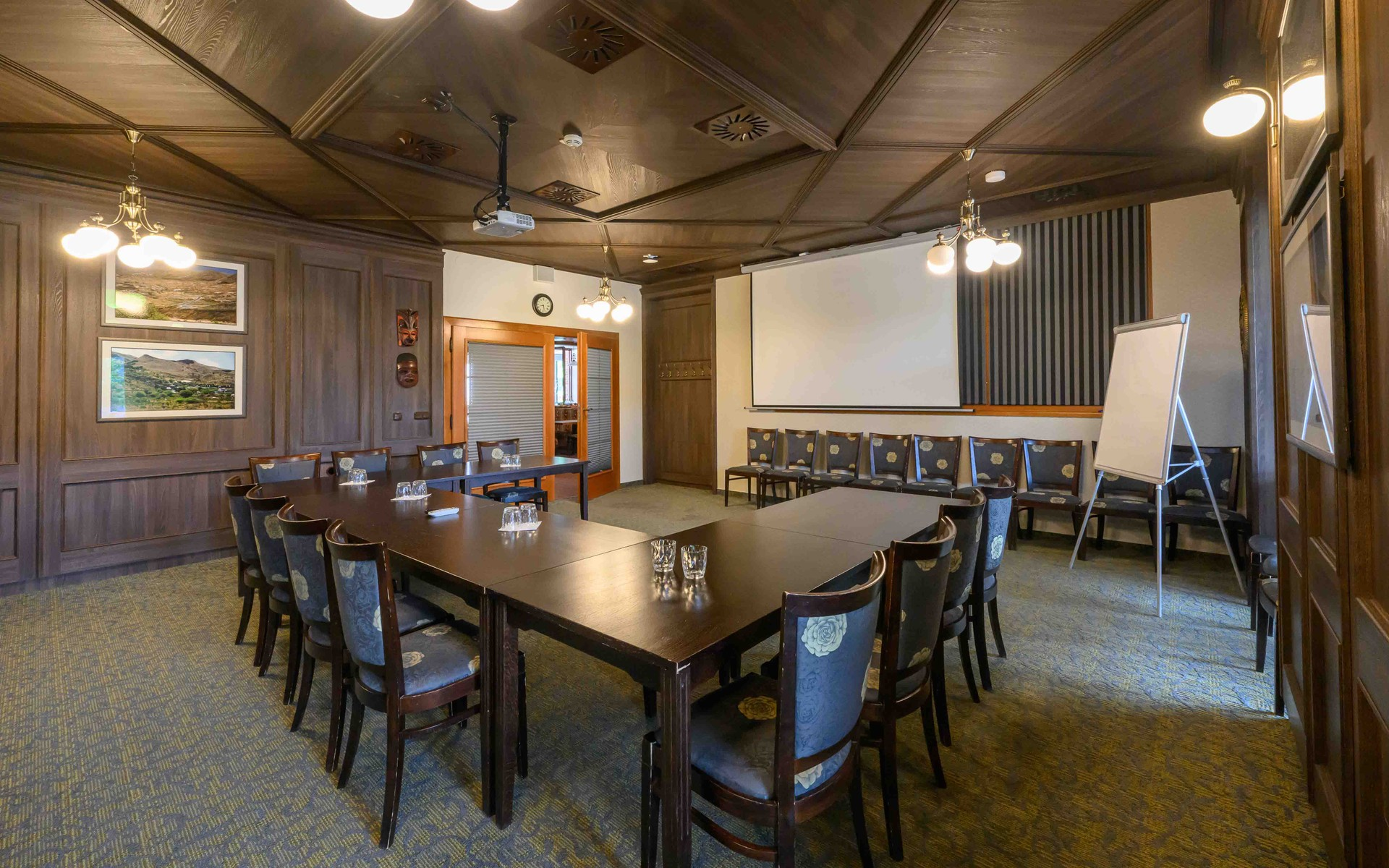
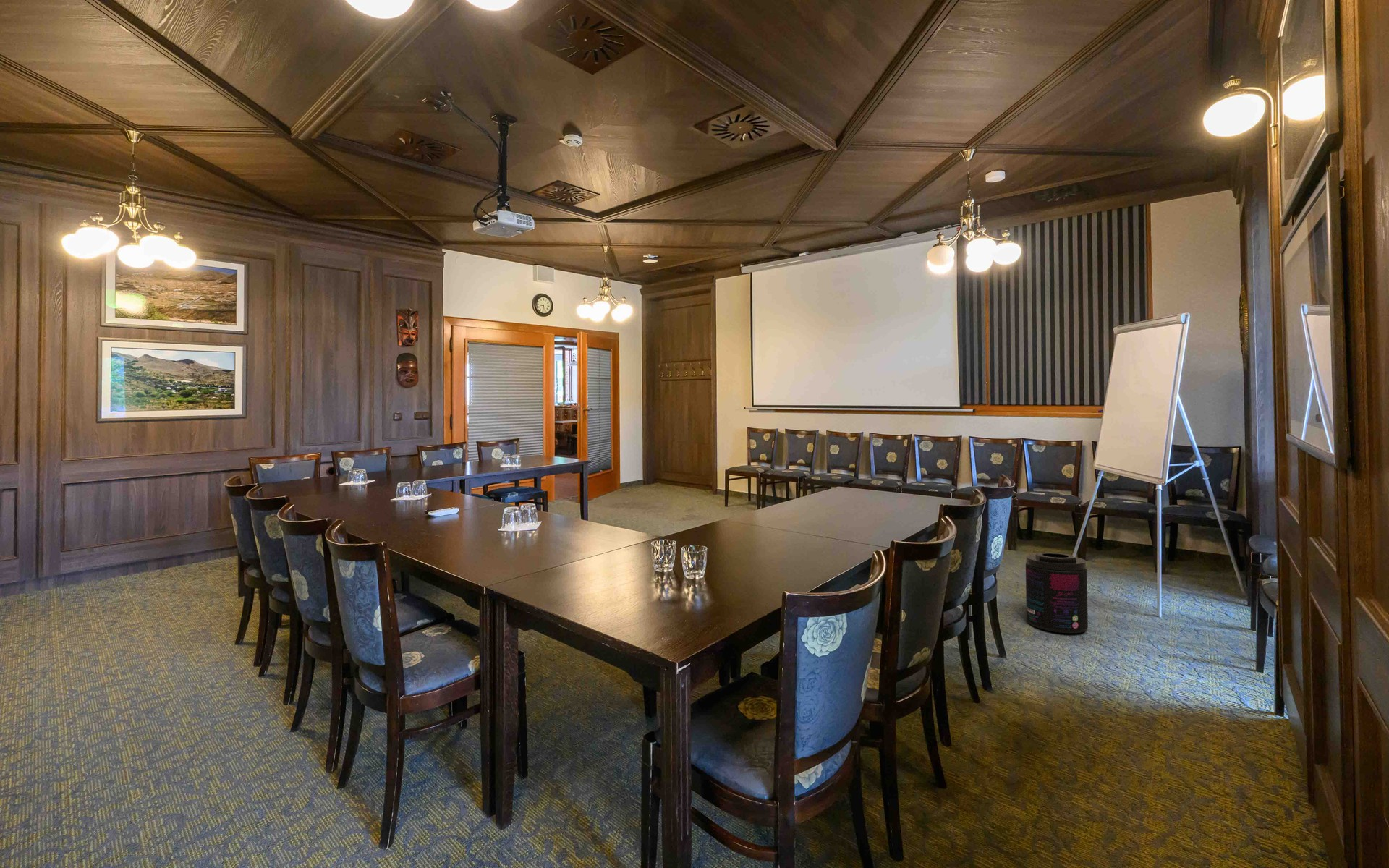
+ supplement container [1025,552,1089,634]
